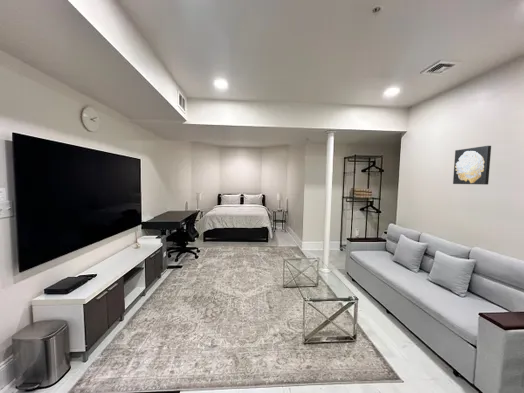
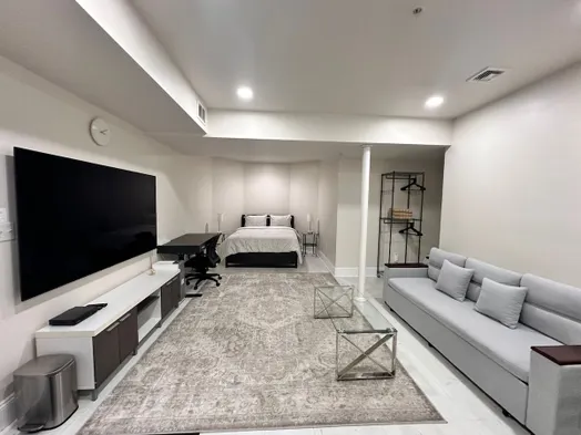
- wall art [452,145,492,186]
